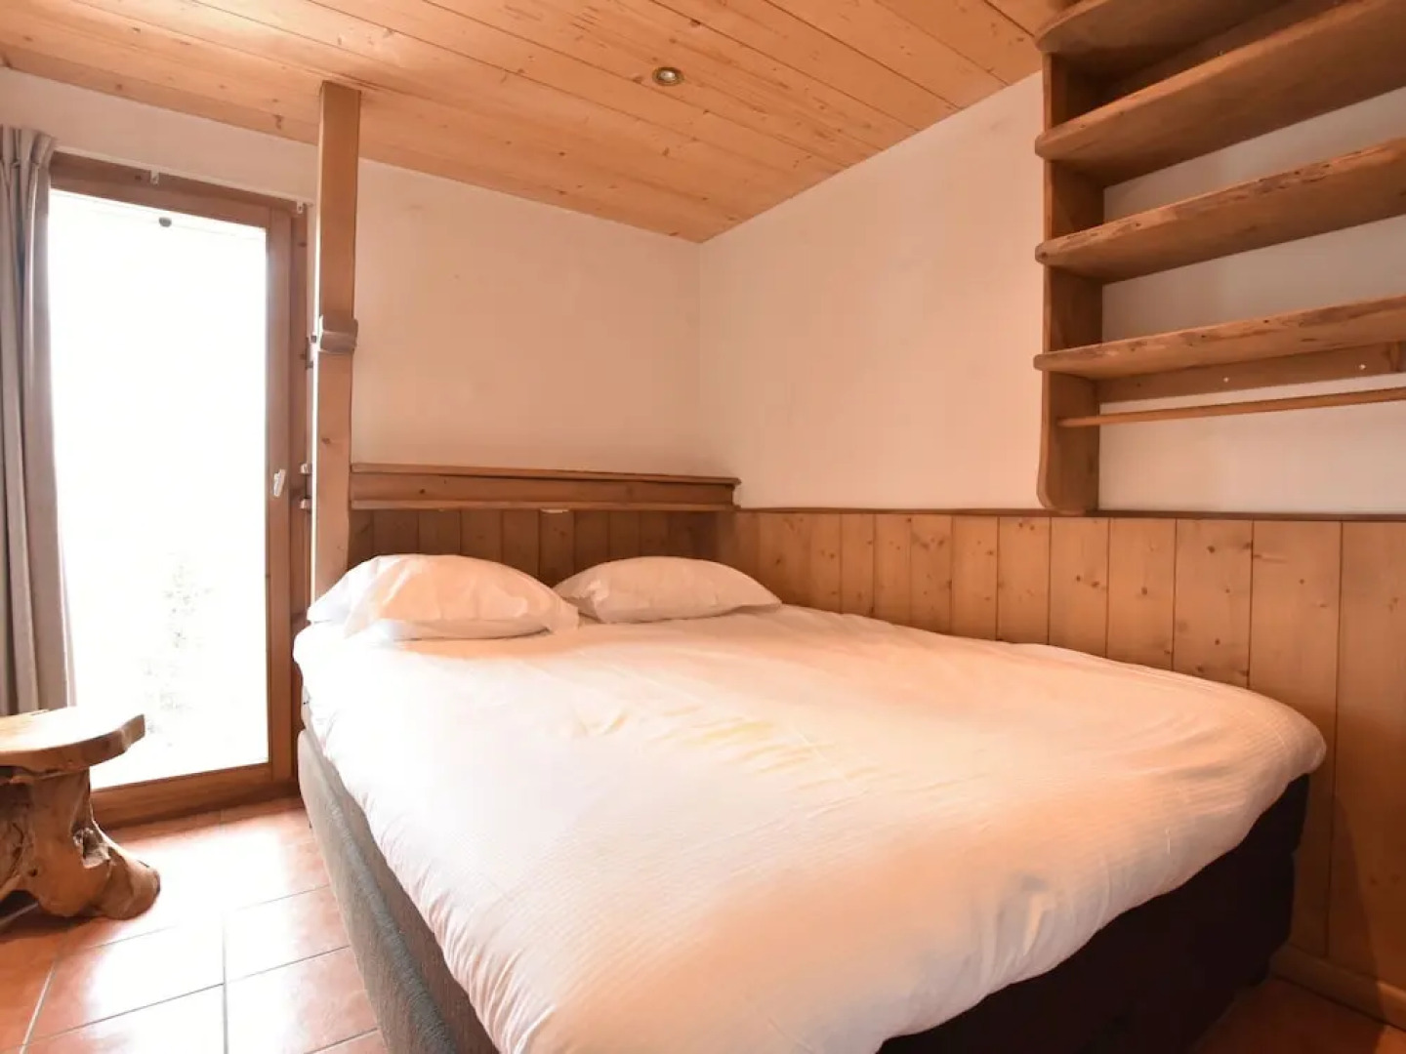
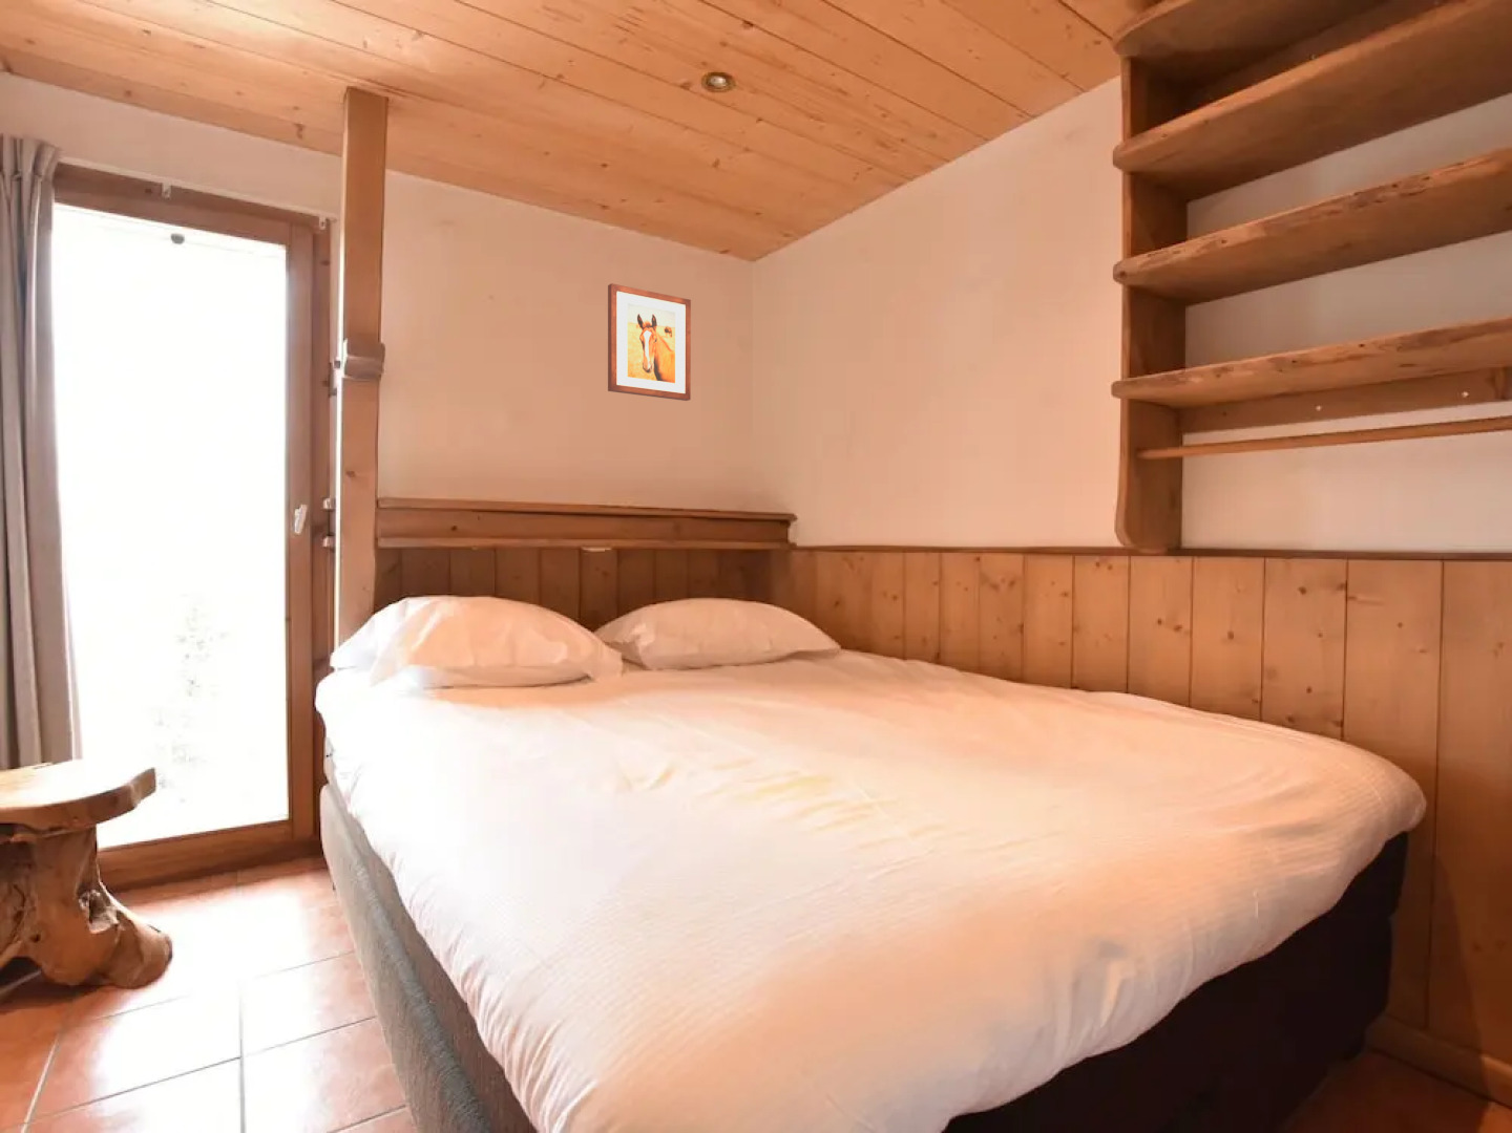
+ wall art [607,282,692,402]
